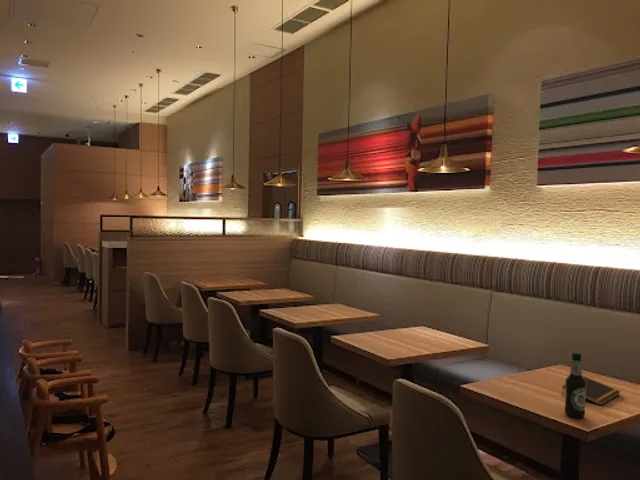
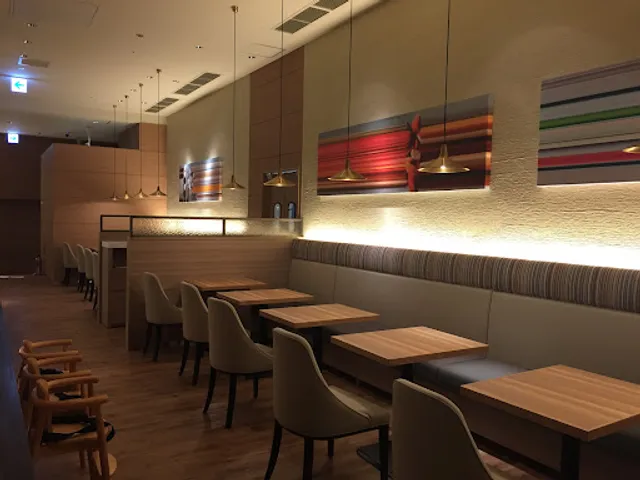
- bottle [564,351,586,419]
- notepad [561,375,622,406]
